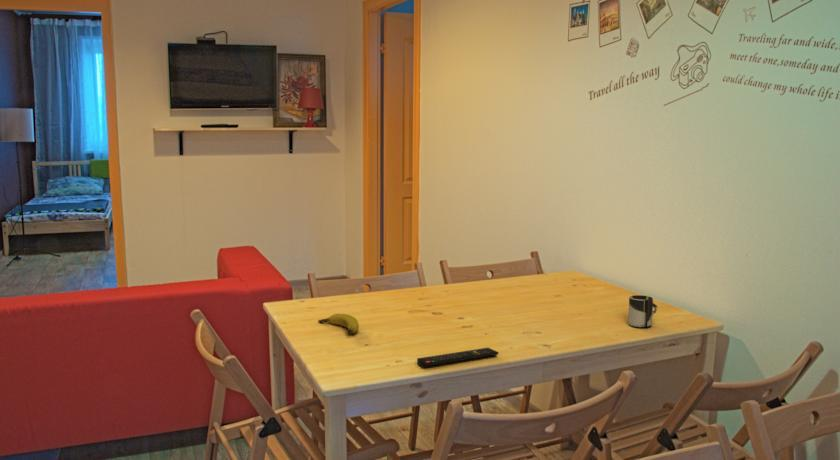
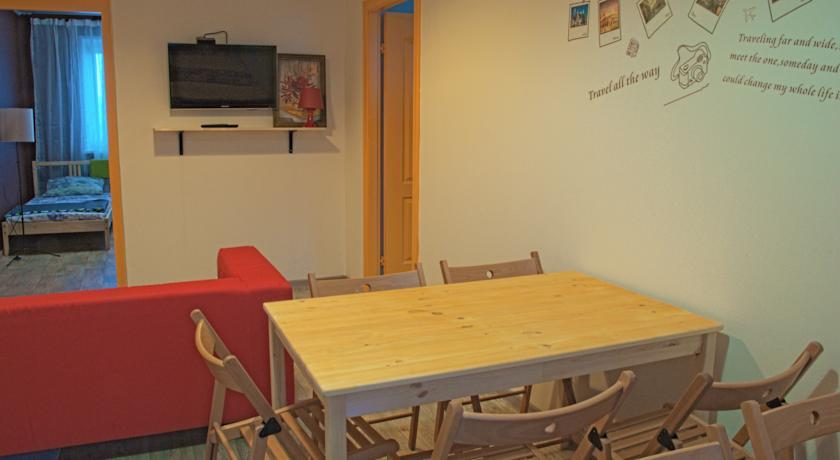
- cup [627,294,659,328]
- banana [317,313,360,335]
- remote control [416,347,499,368]
